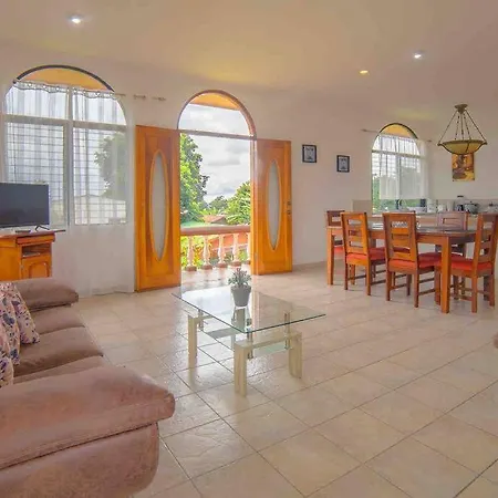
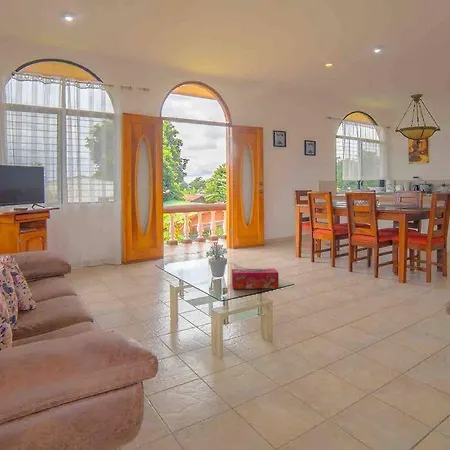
+ tissue box [231,268,280,290]
